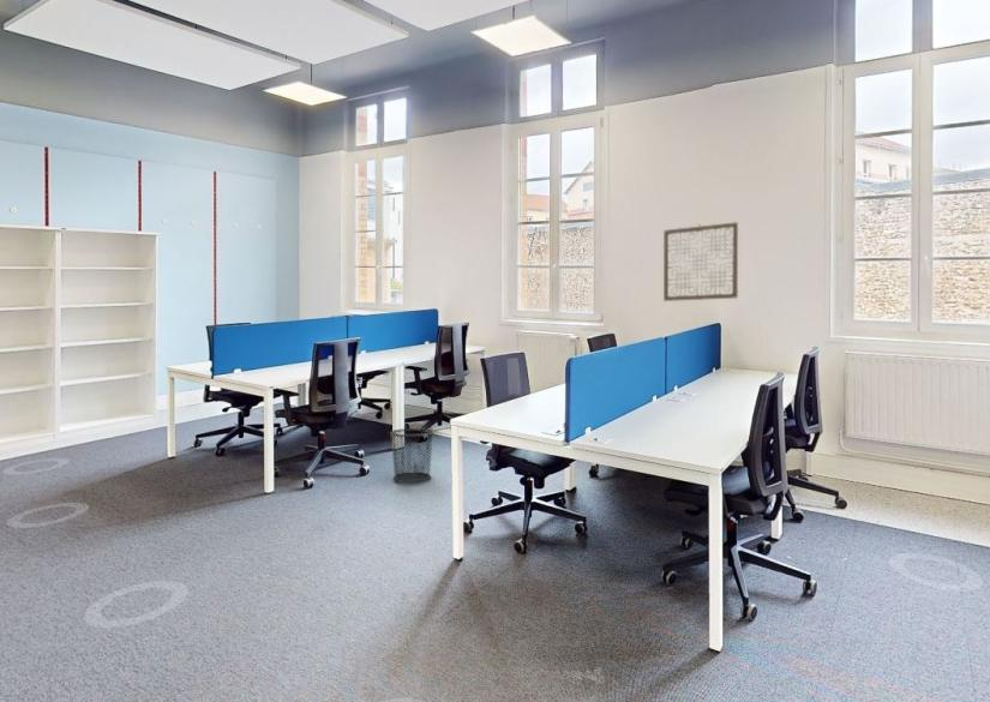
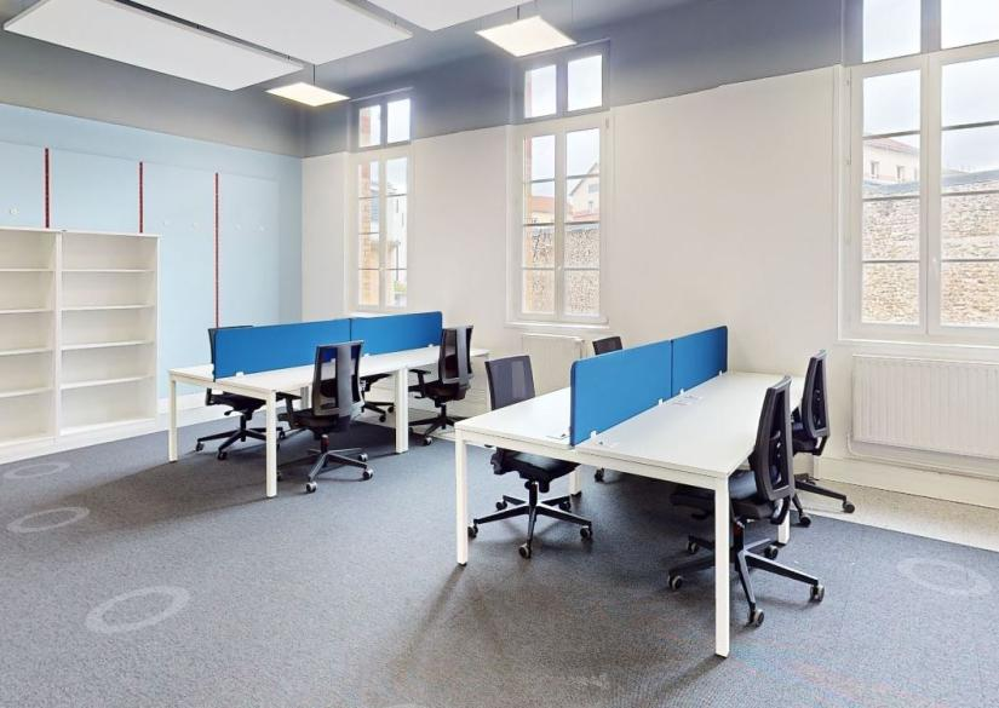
- wall art [662,221,739,302]
- waste bin [389,427,436,484]
